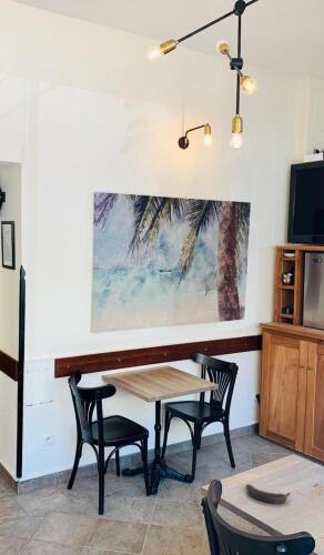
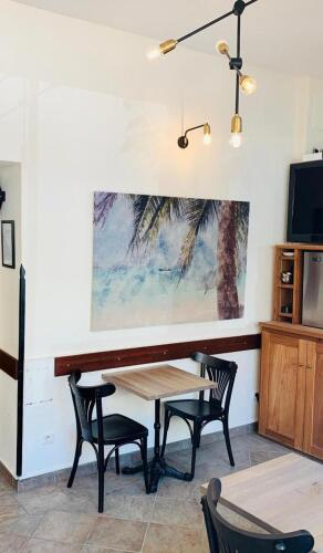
- banana [244,483,292,505]
